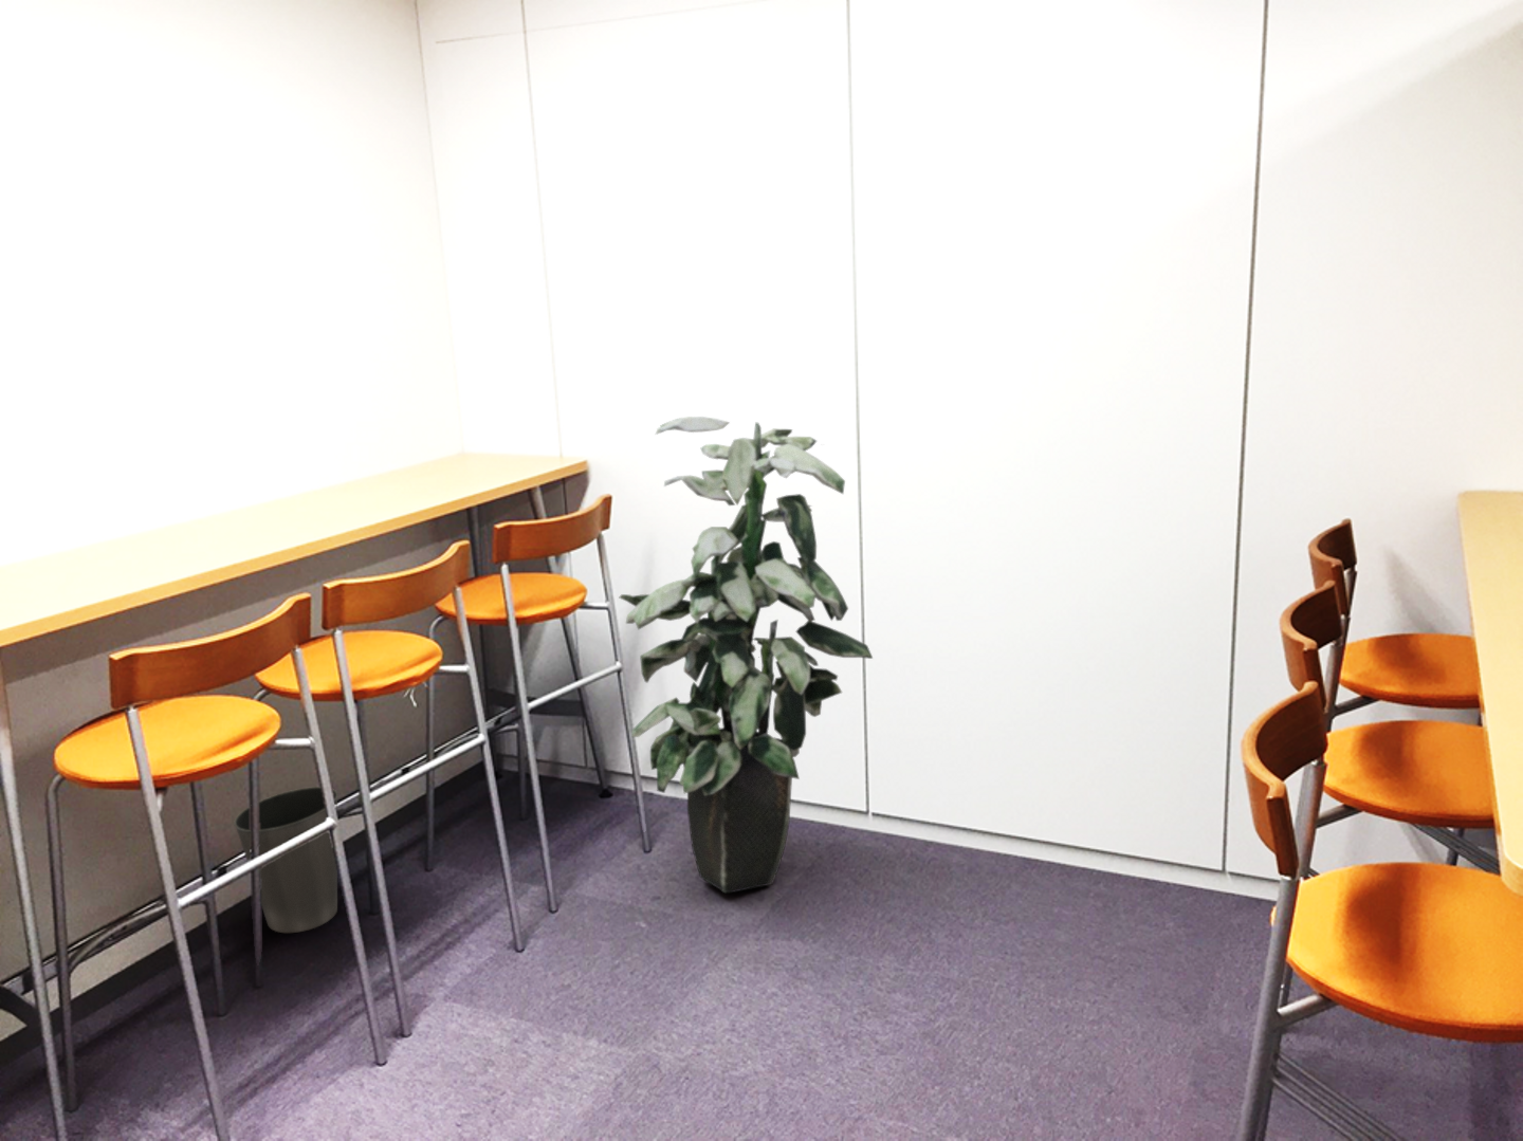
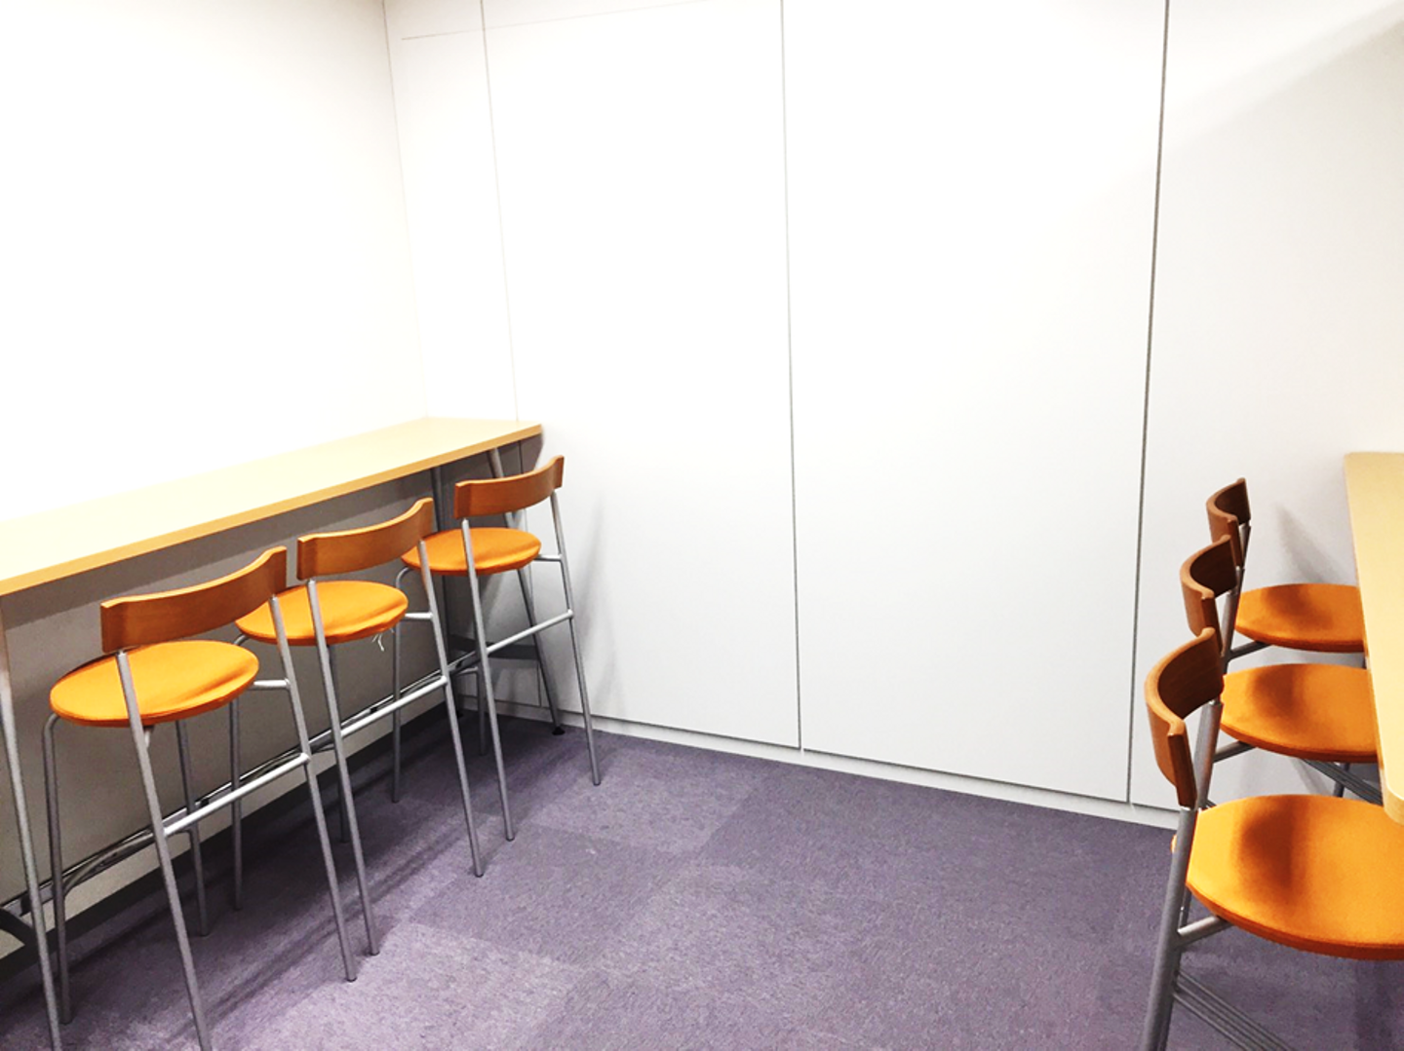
- indoor plant [618,416,874,894]
- waste basket [232,786,339,934]
